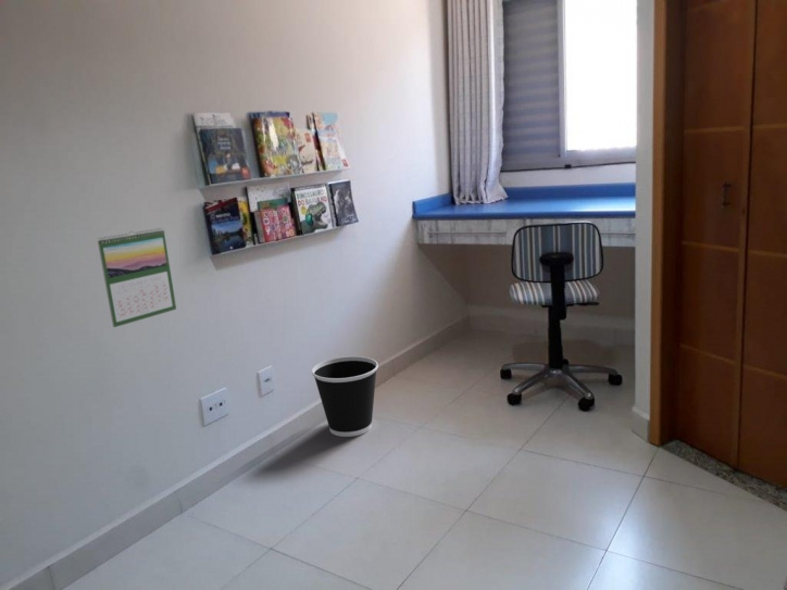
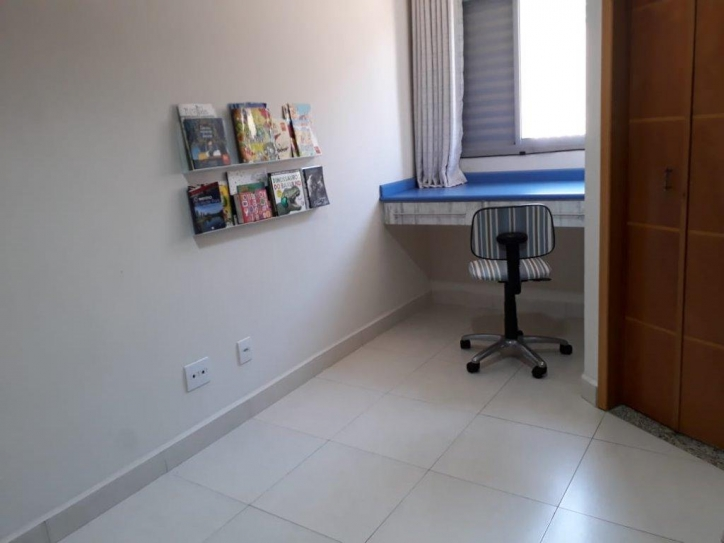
- wastebasket [311,355,379,438]
- calendar [97,227,177,328]
